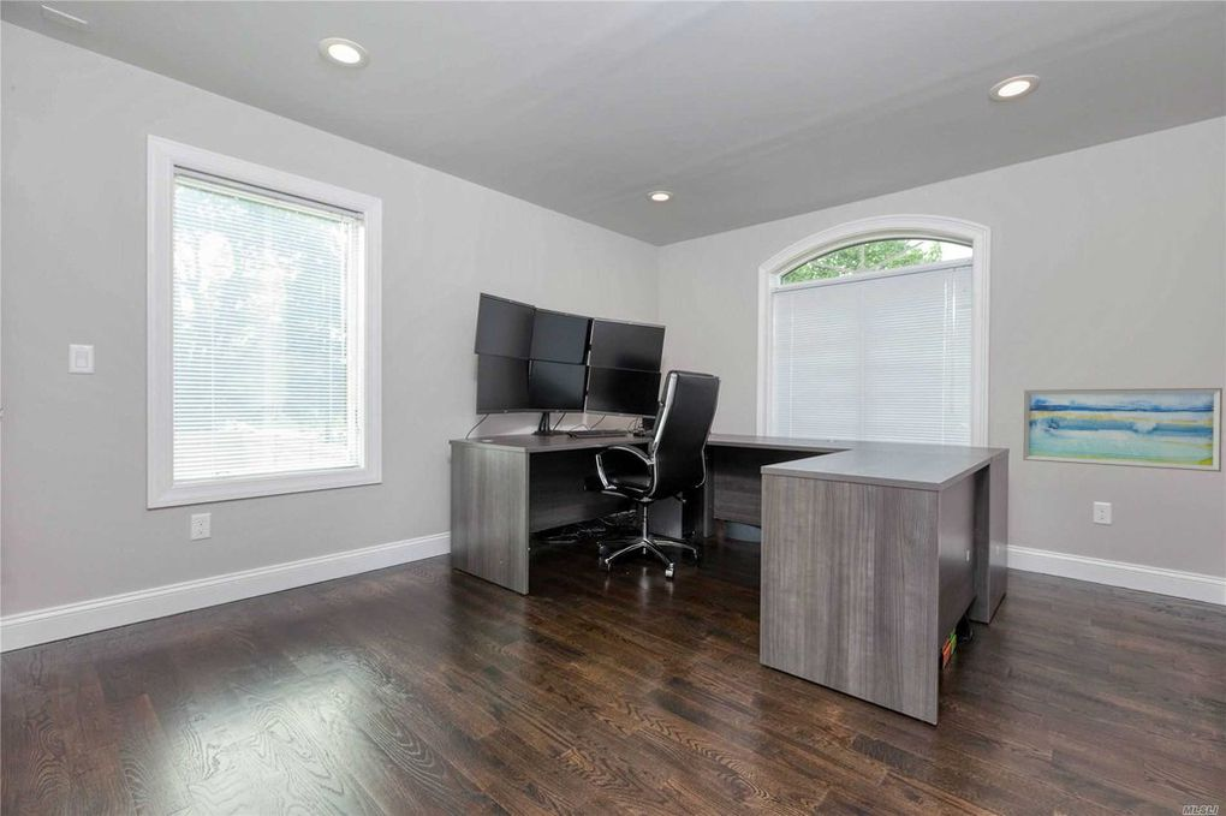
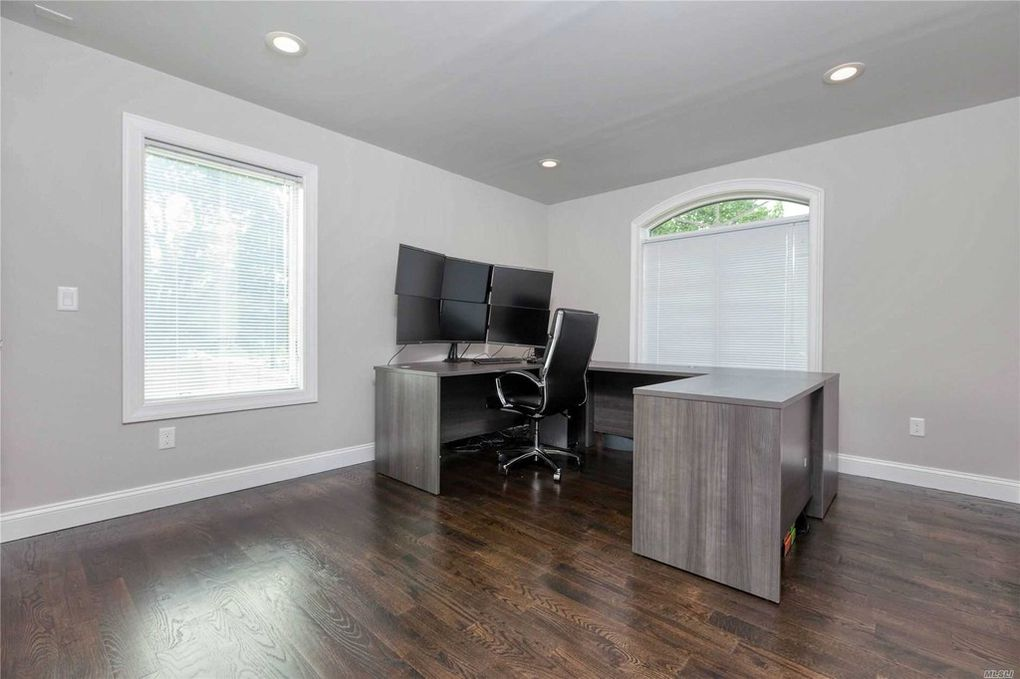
- wall art [1022,387,1224,473]
